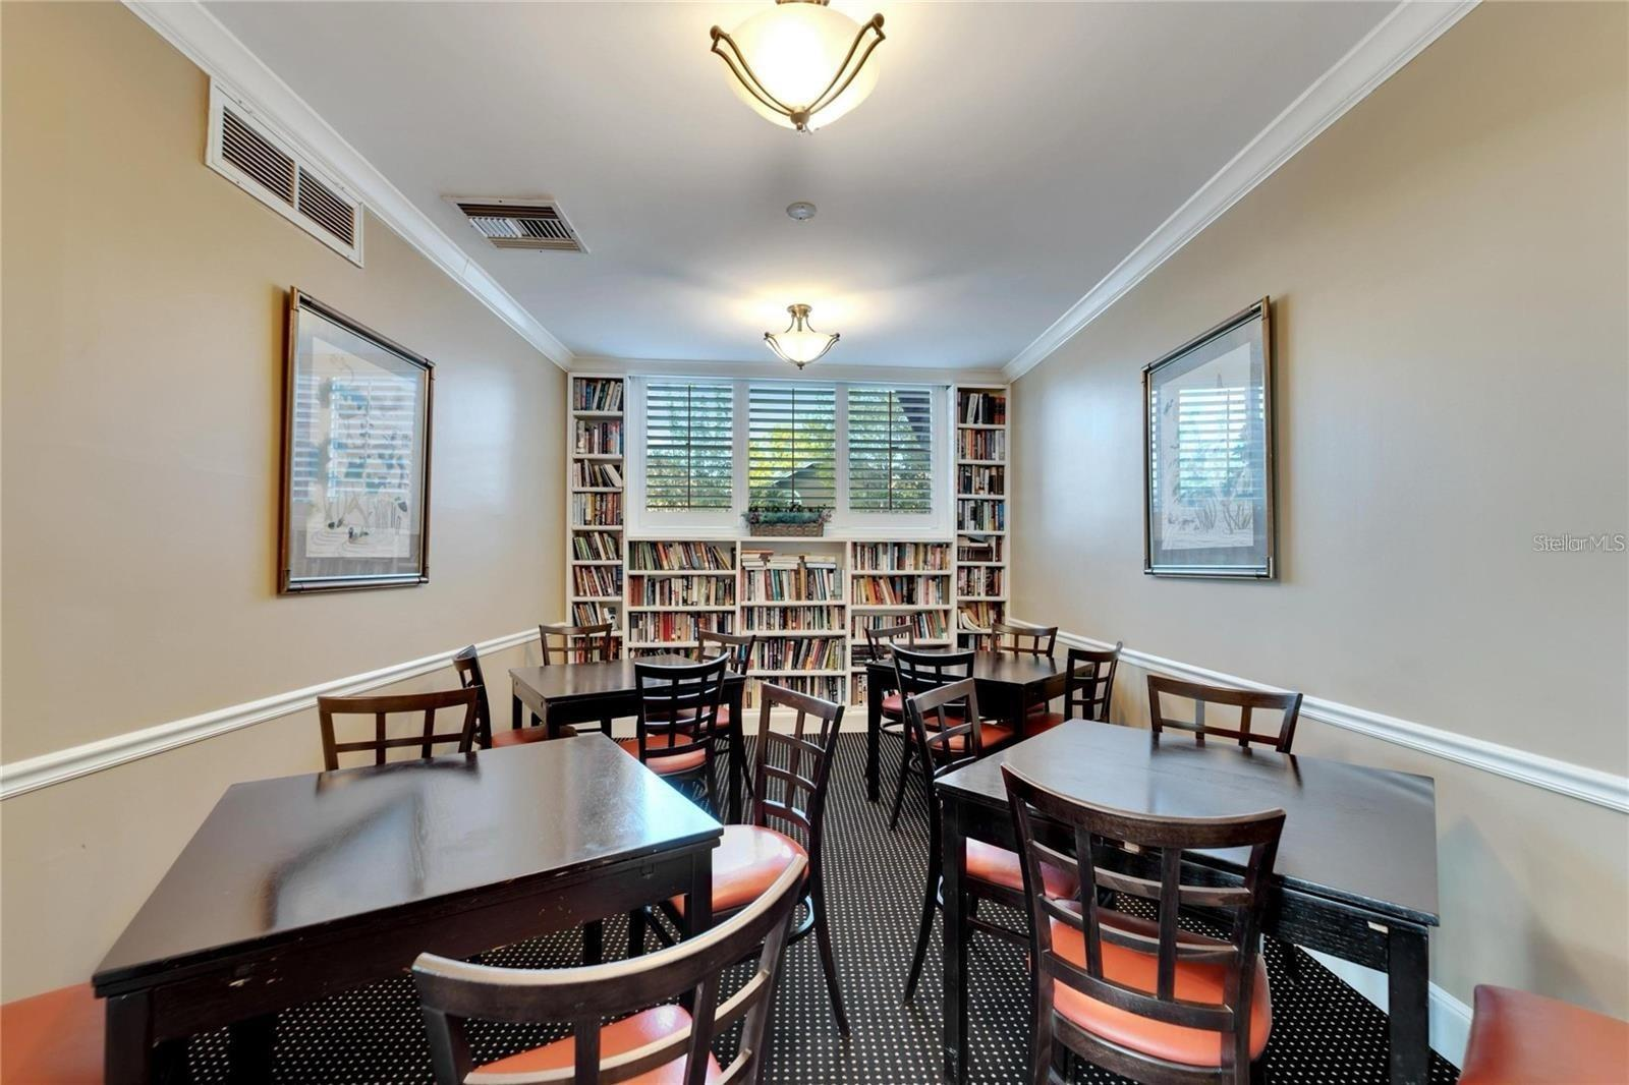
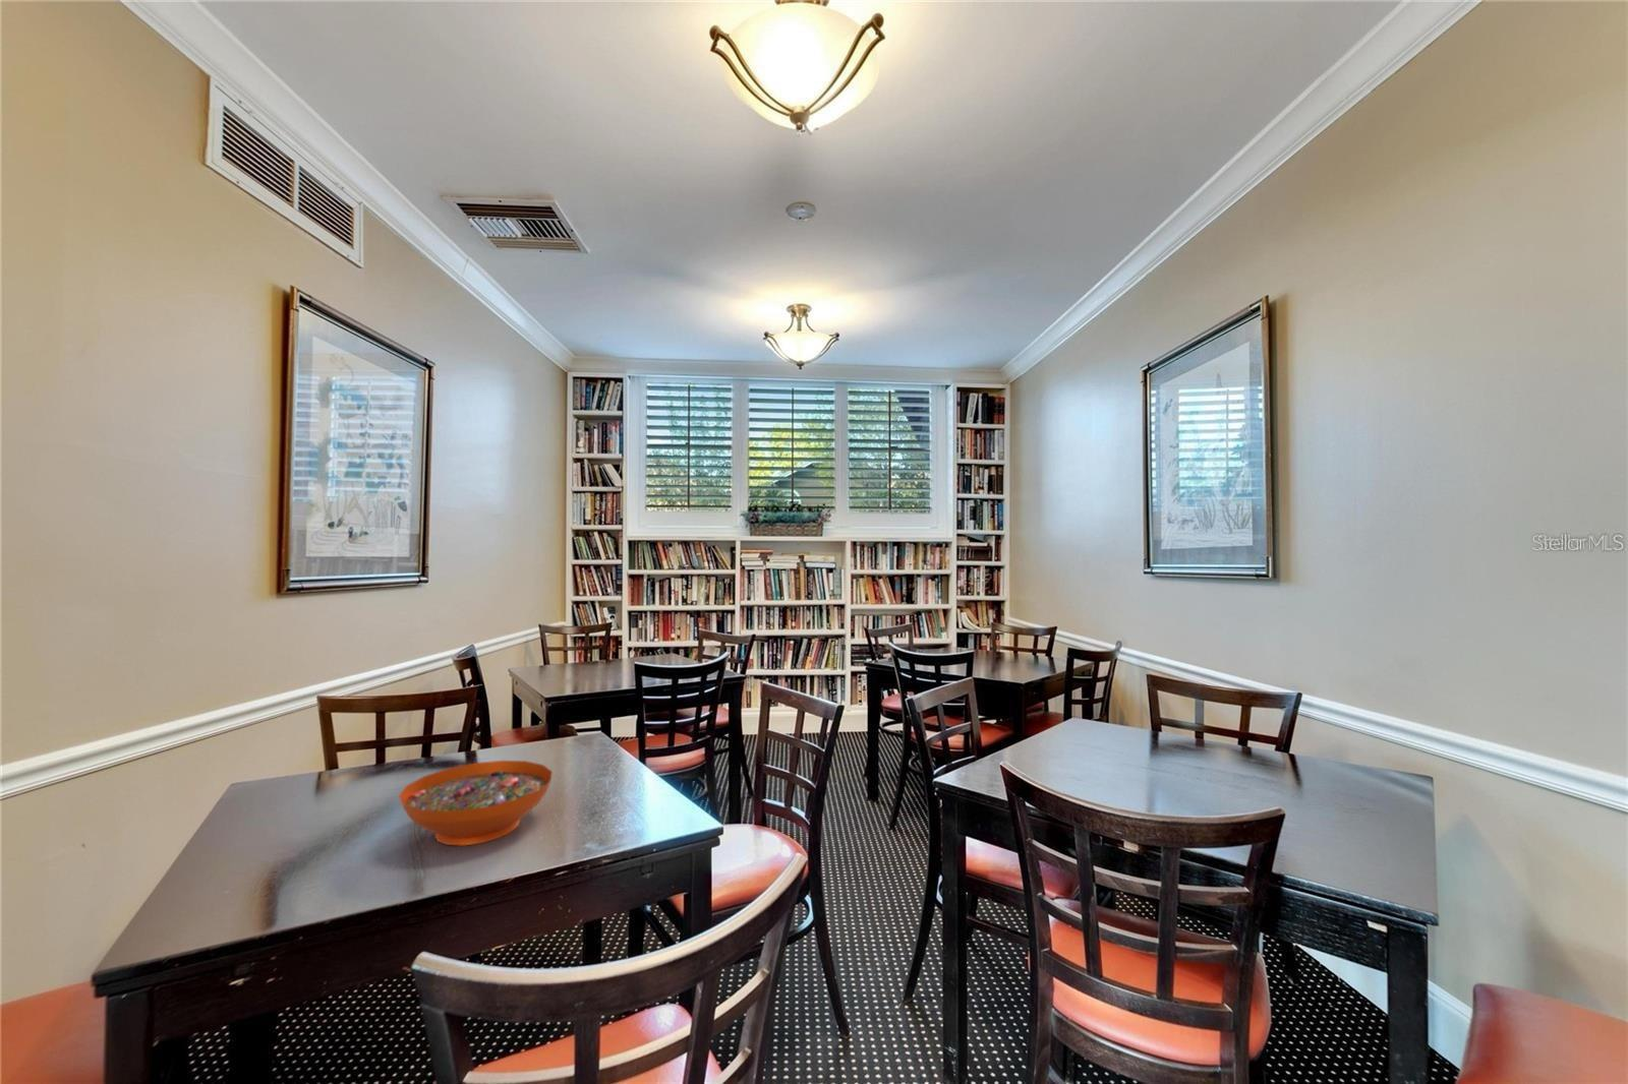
+ decorative bowl [398,760,553,846]
